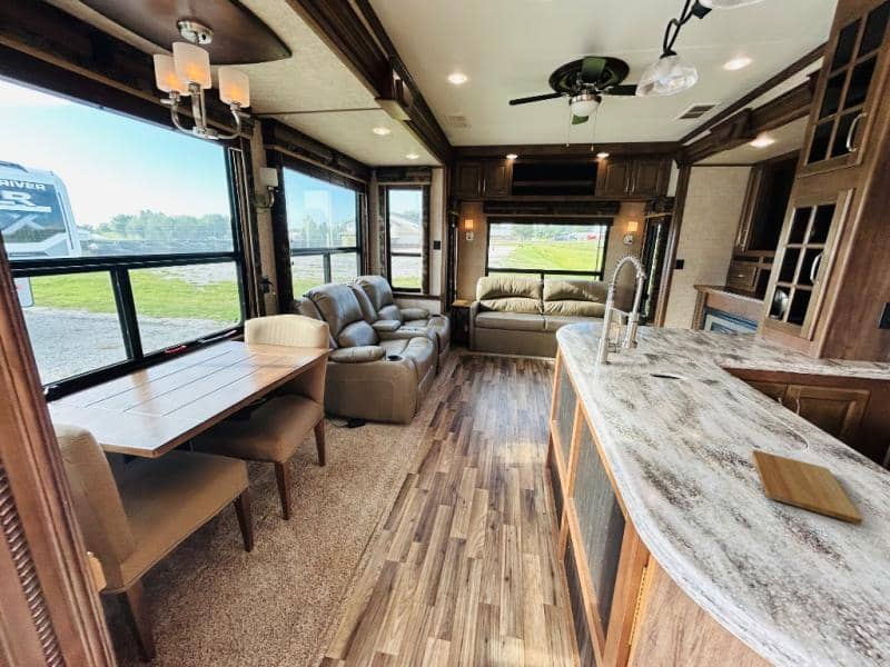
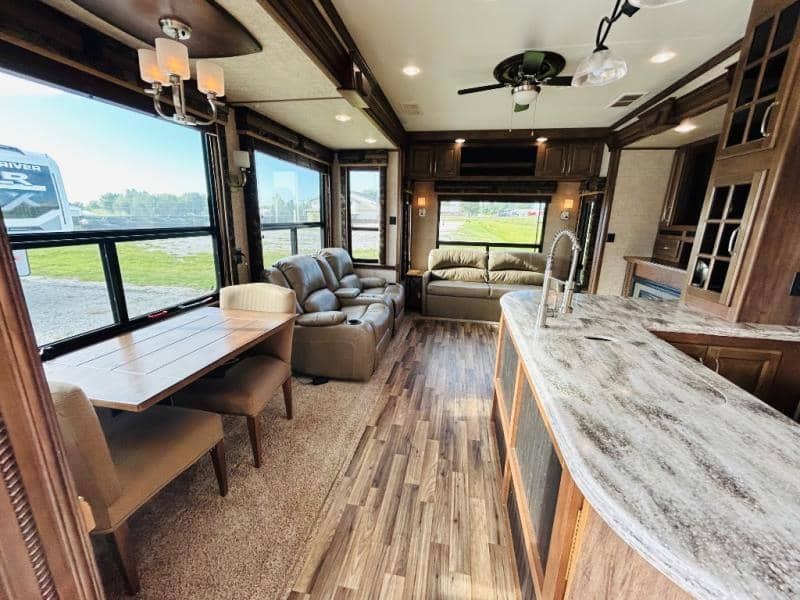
- cutting board [751,449,863,526]
